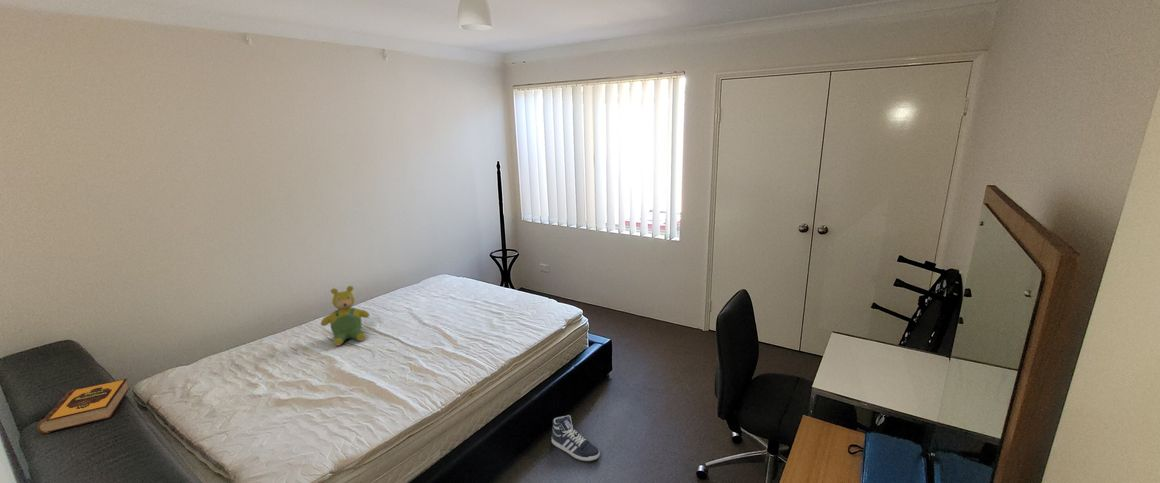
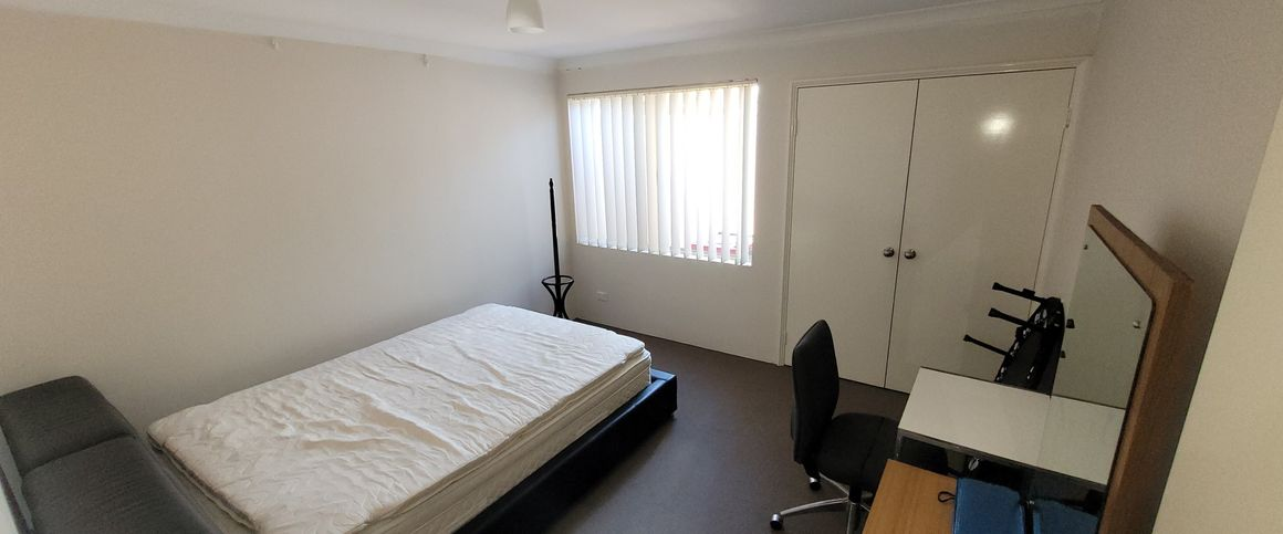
- teddy bear [320,285,370,347]
- hardback book [36,378,130,434]
- sneaker [551,414,601,462]
